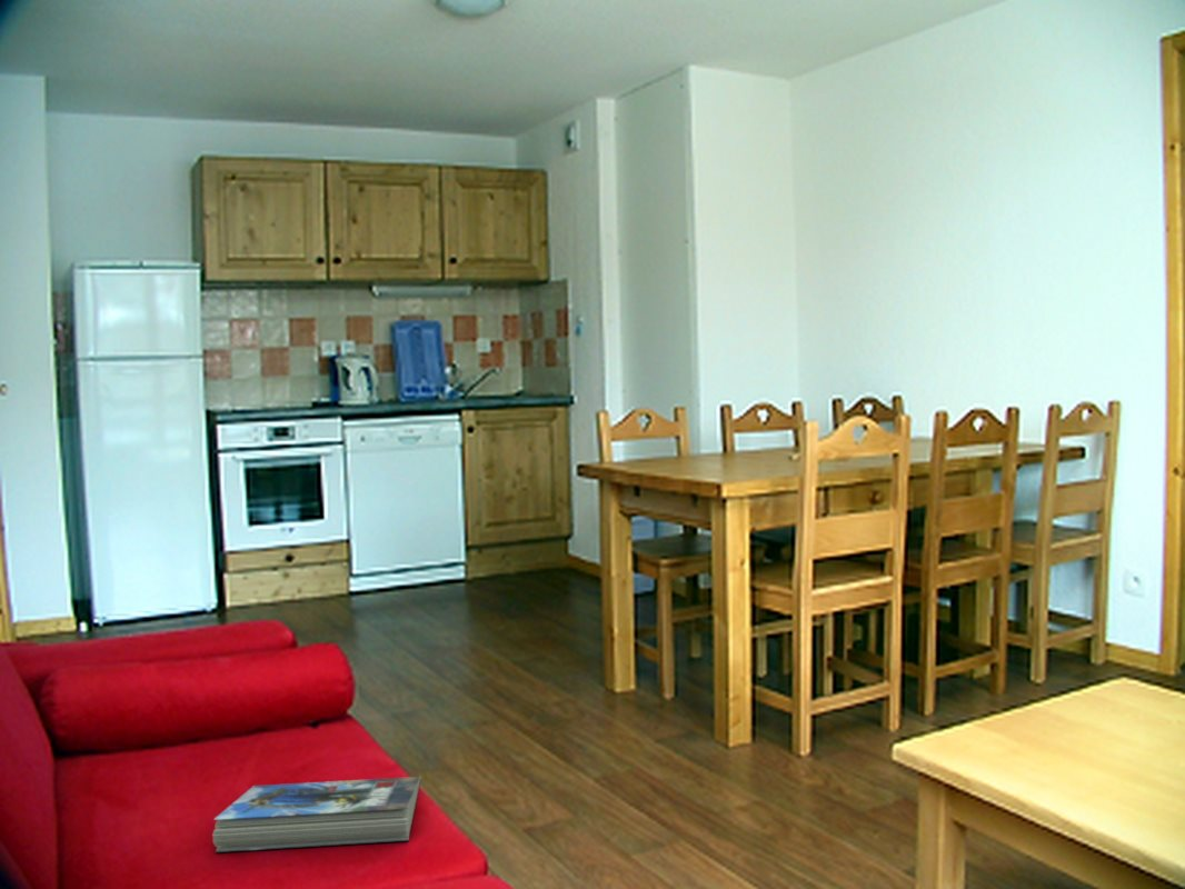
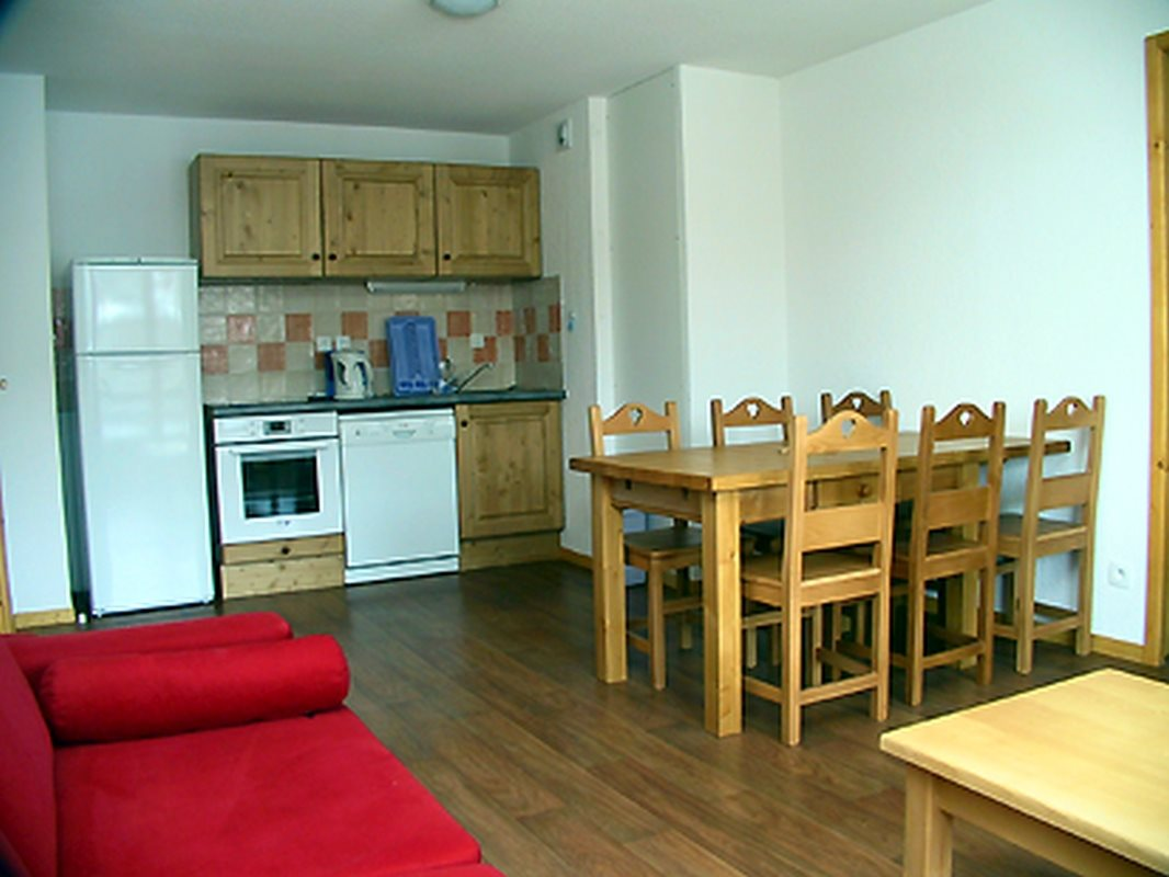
- magazine [211,776,422,853]
